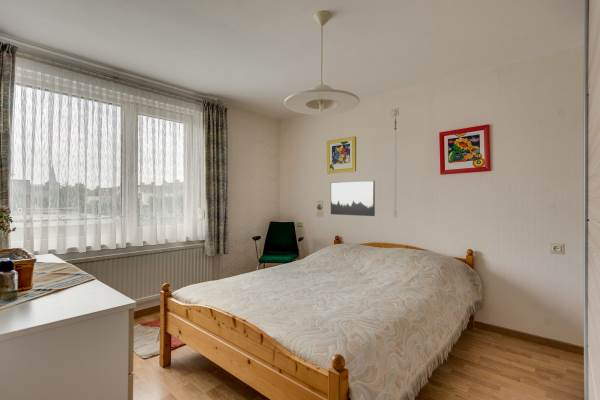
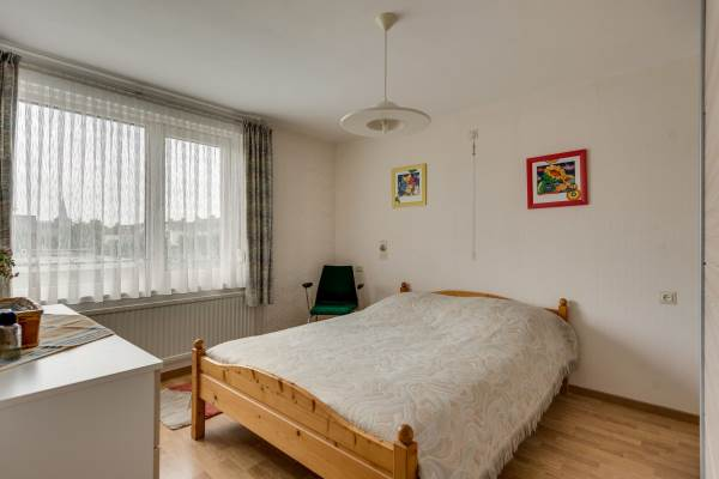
- wall art [330,180,376,217]
